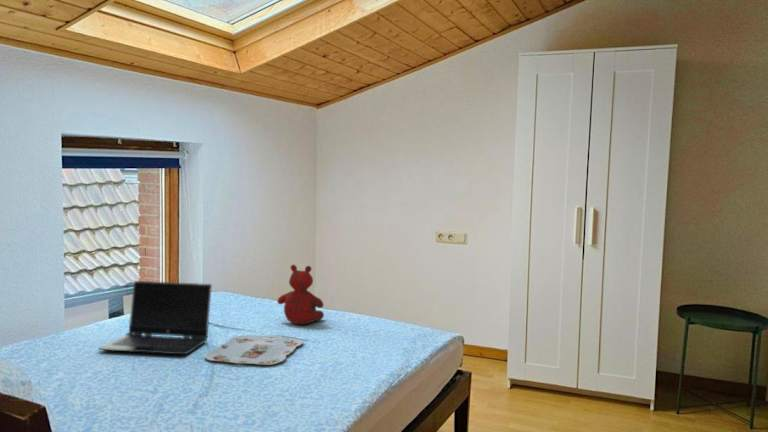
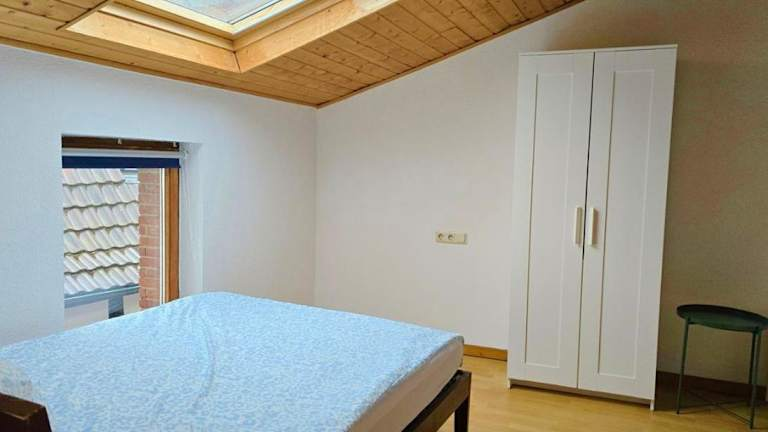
- laptop computer [97,280,213,356]
- serving tray [204,334,304,366]
- teddy bear [276,264,325,326]
